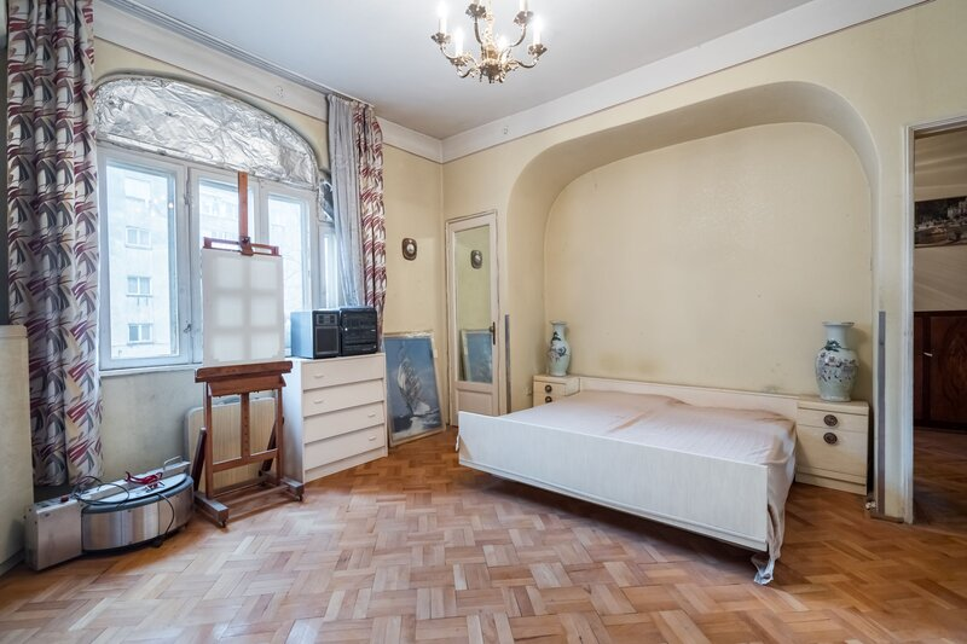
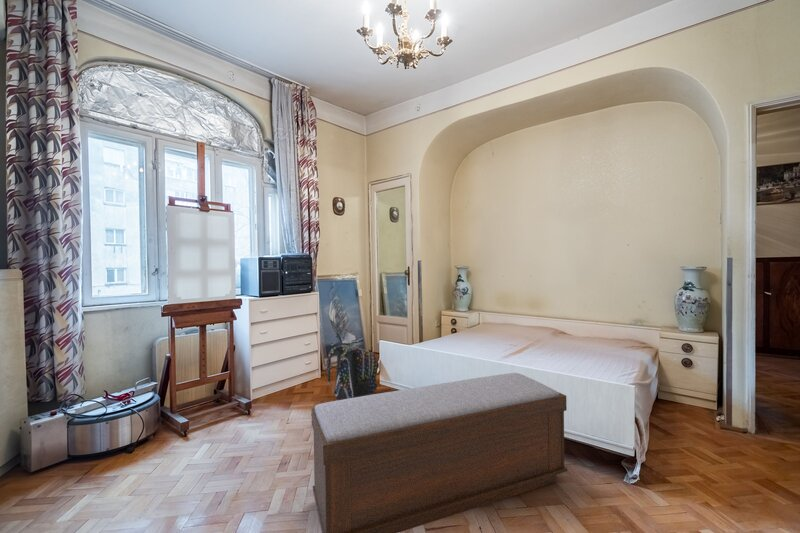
+ backpack [326,344,380,400]
+ bench [310,372,568,533]
